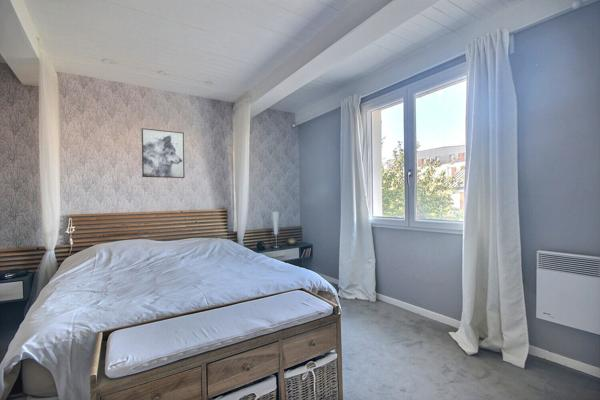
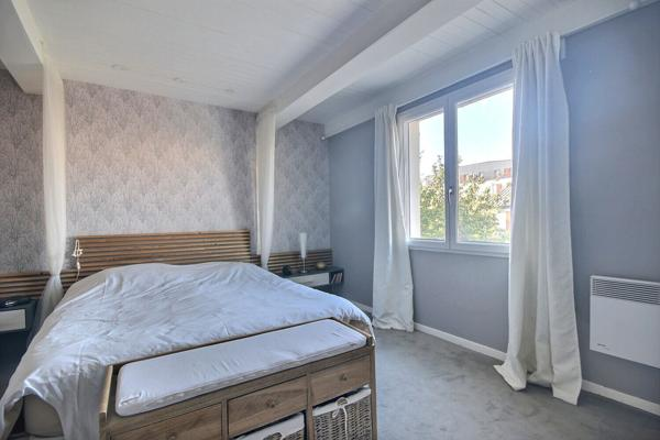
- wall art [141,127,186,179]
